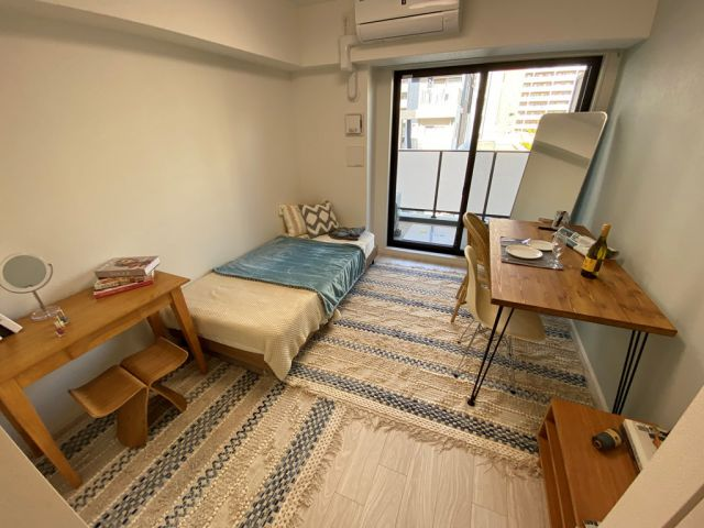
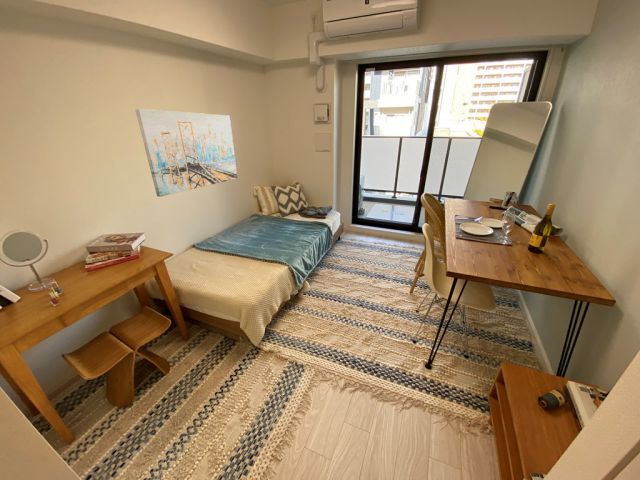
+ wall art [135,108,238,198]
